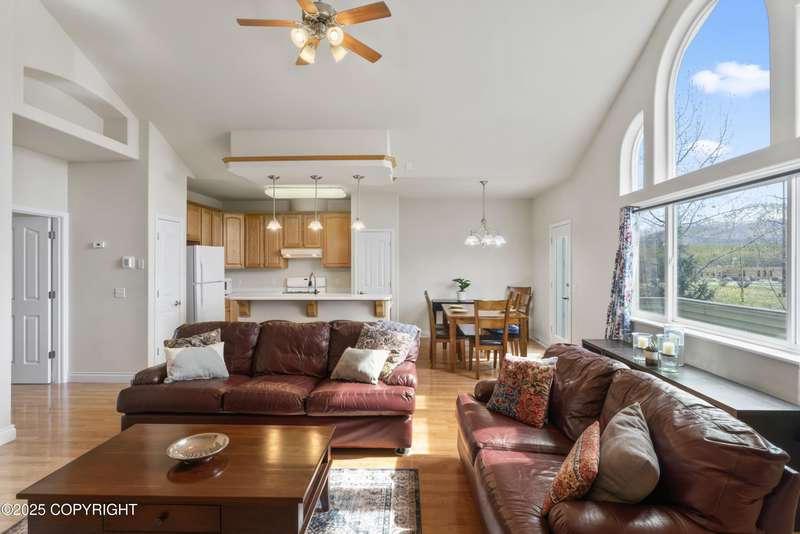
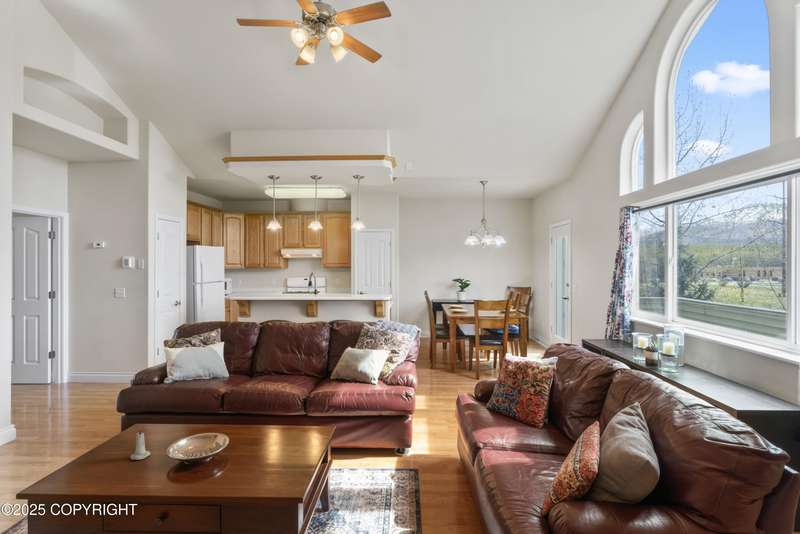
+ candle [129,426,151,461]
